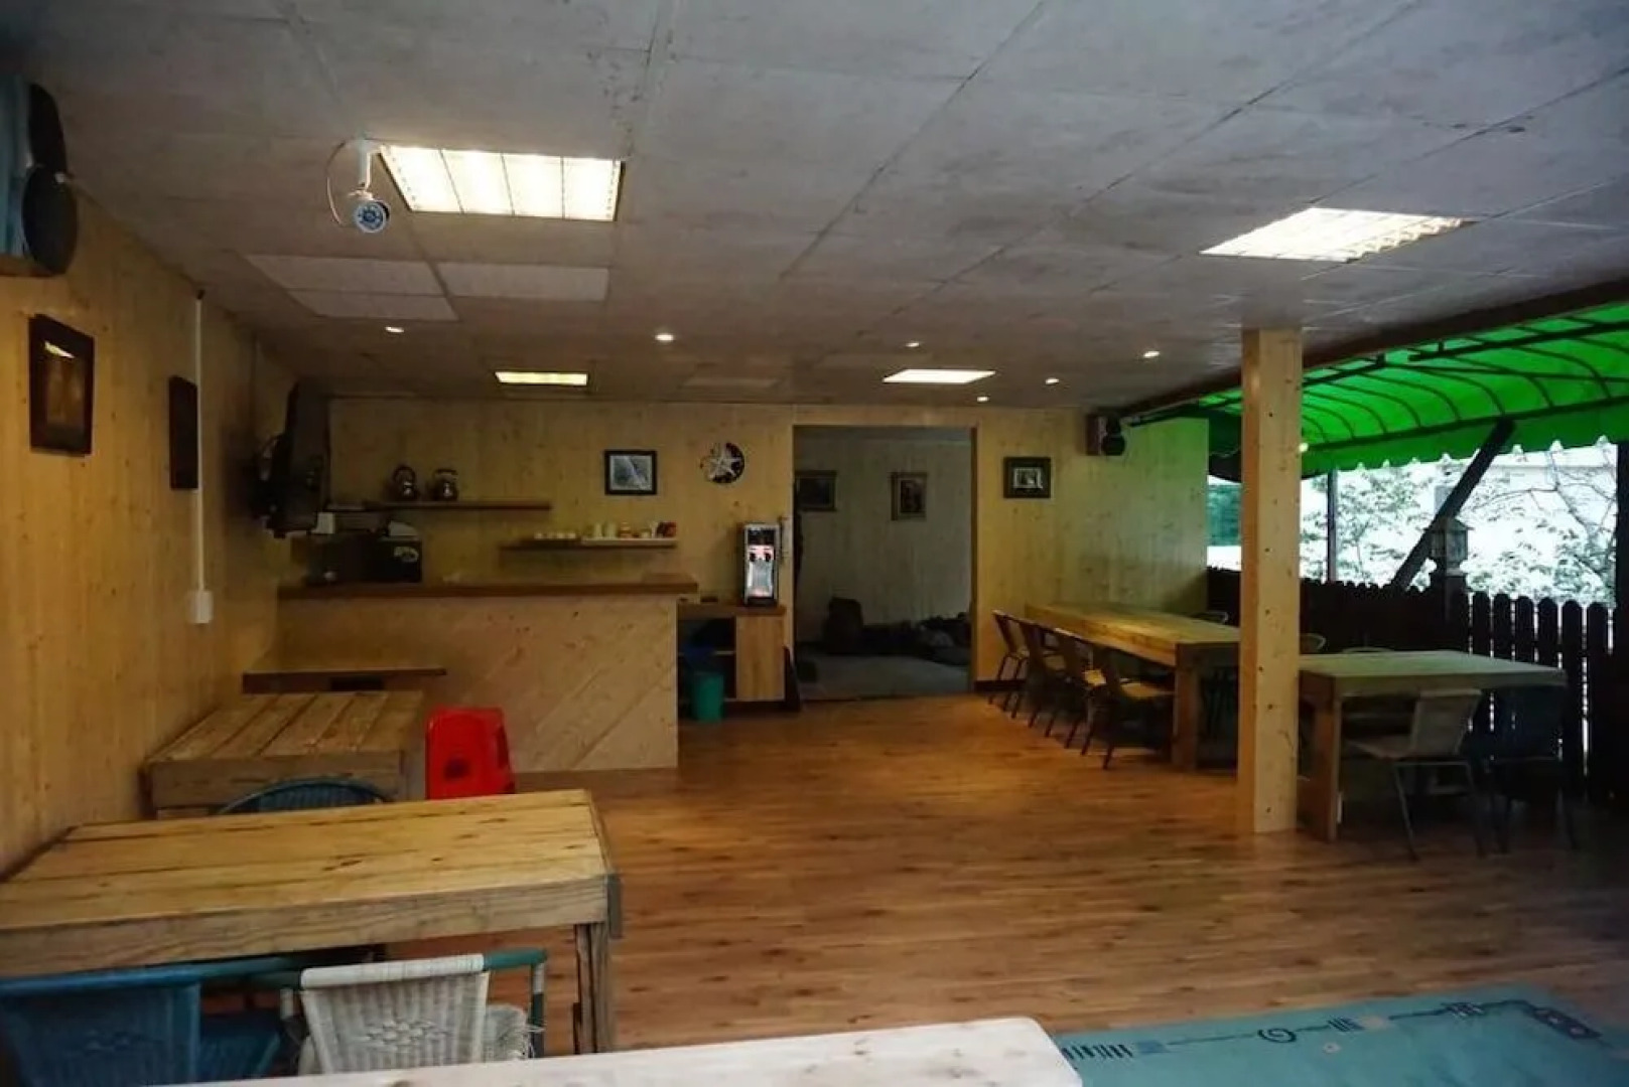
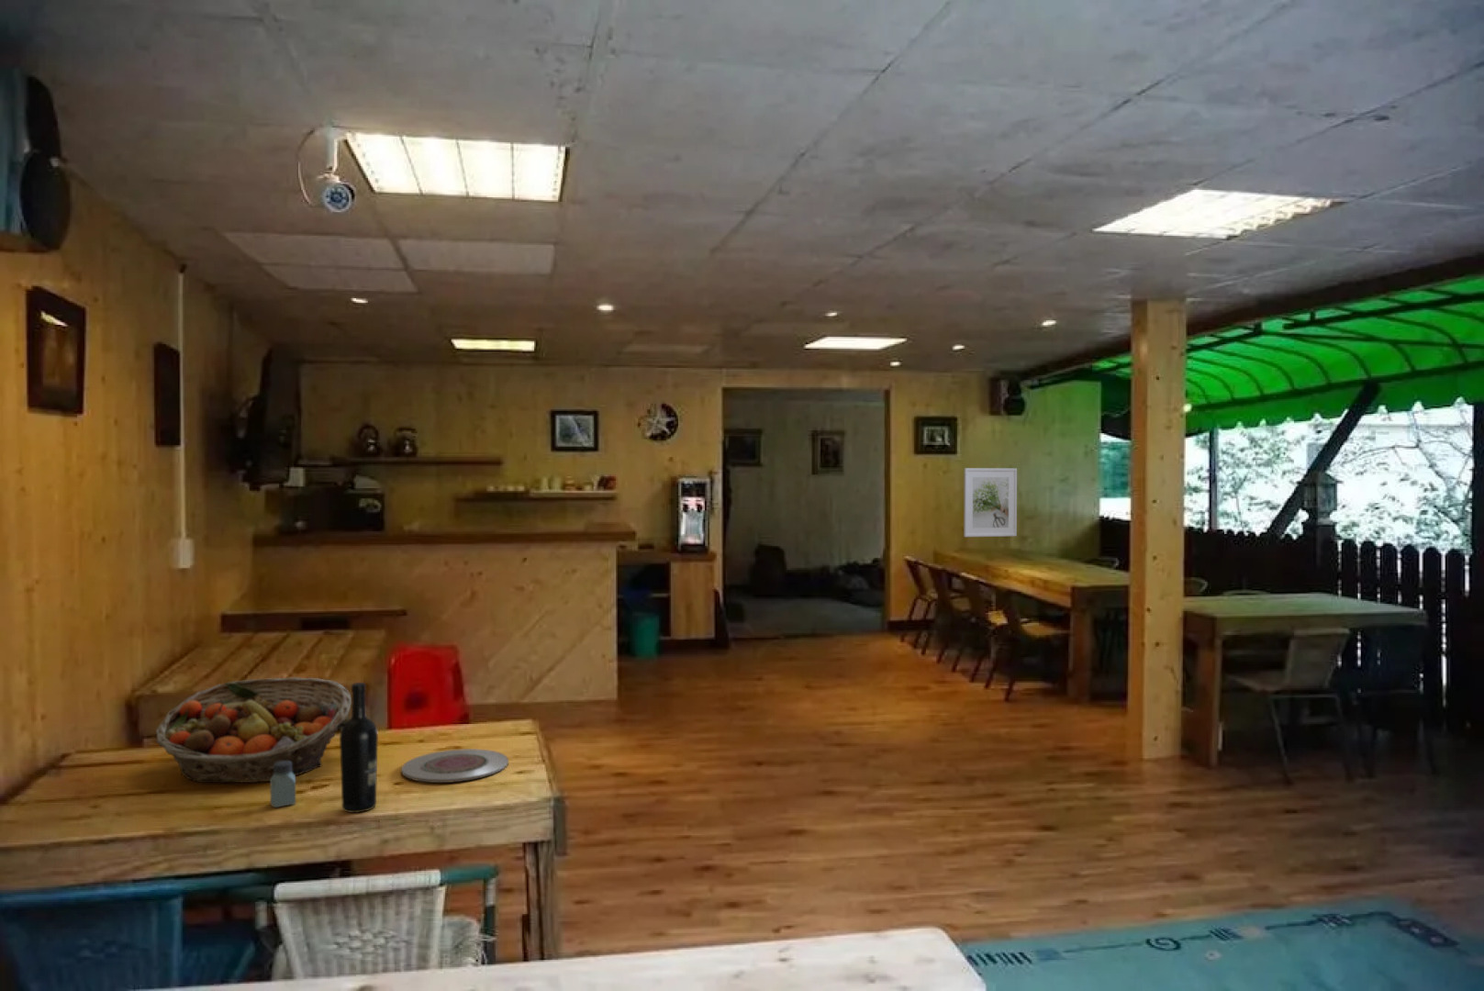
+ wine bottle [338,681,379,814]
+ plate [400,748,510,784]
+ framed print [963,467,1017,538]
+ fruit basket [155,676,353,784]
+ saltshaker [270,761,296,809]
